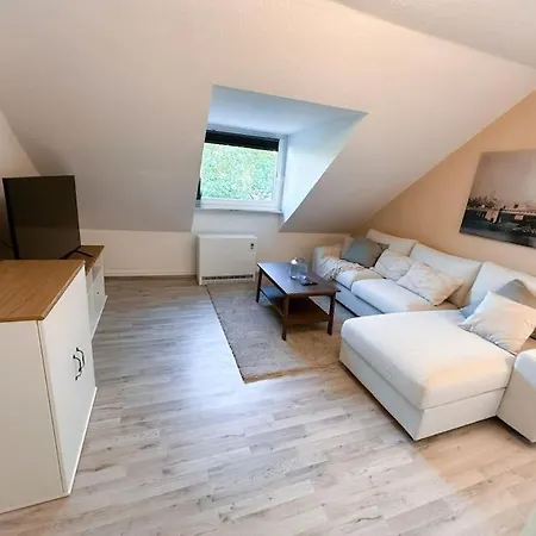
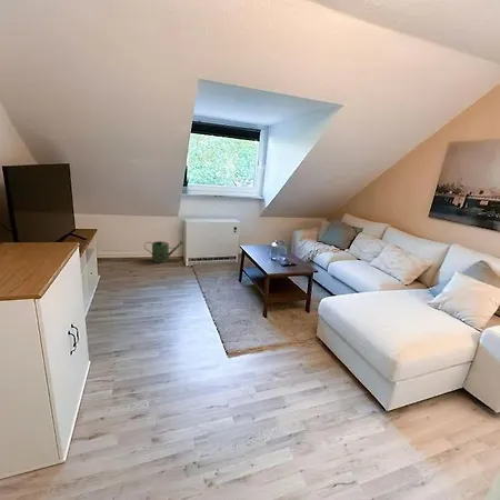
+ watering can [143,239,186,264]
